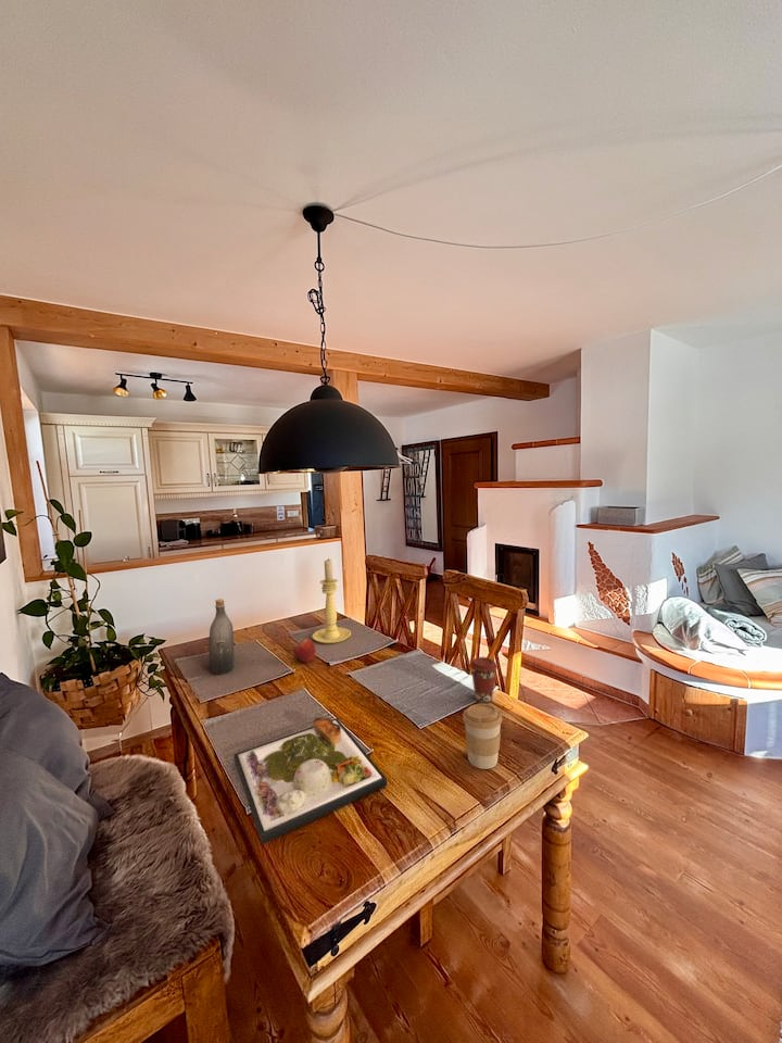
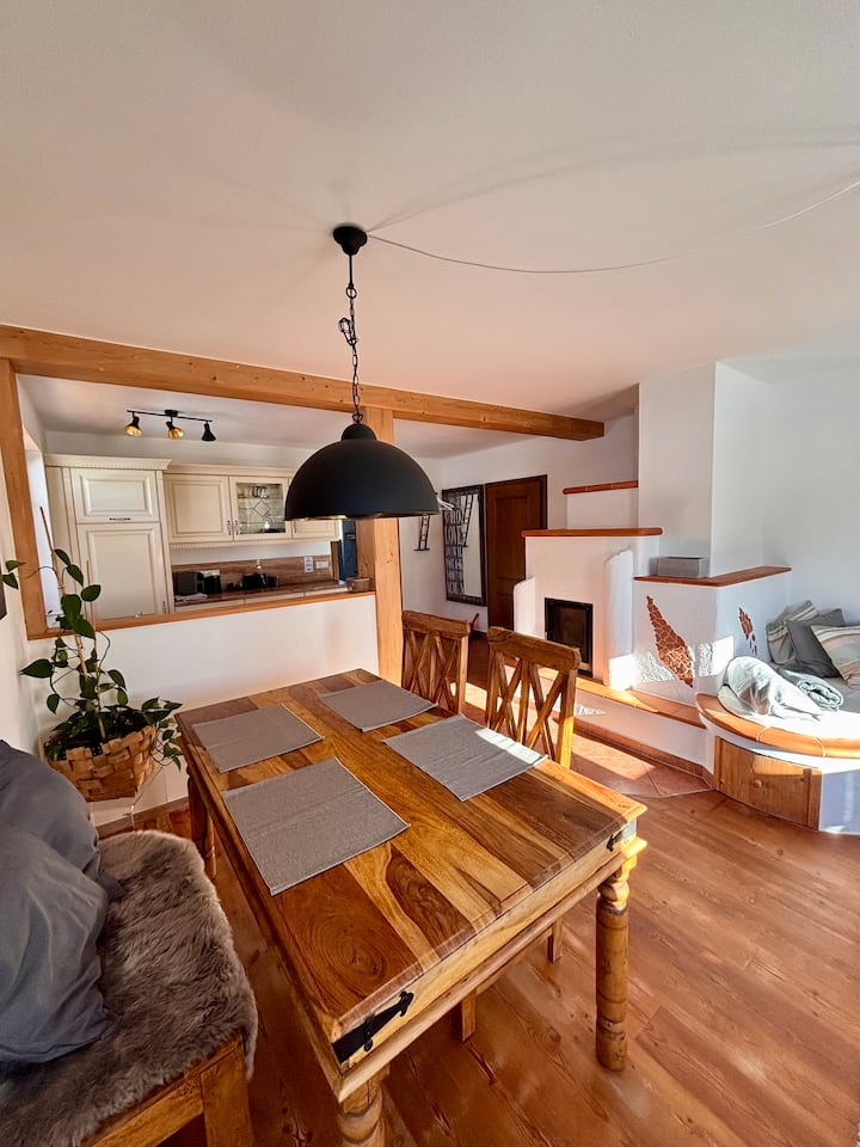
- water jug [209,598,235,675]
- fruit [292,638,317,663]
- coffee cup [462,703,503,770]
- candle holder [311,557,352,644]
- coffee cup [469,656,499,704]
- dinner plate [232,717,388,845]
